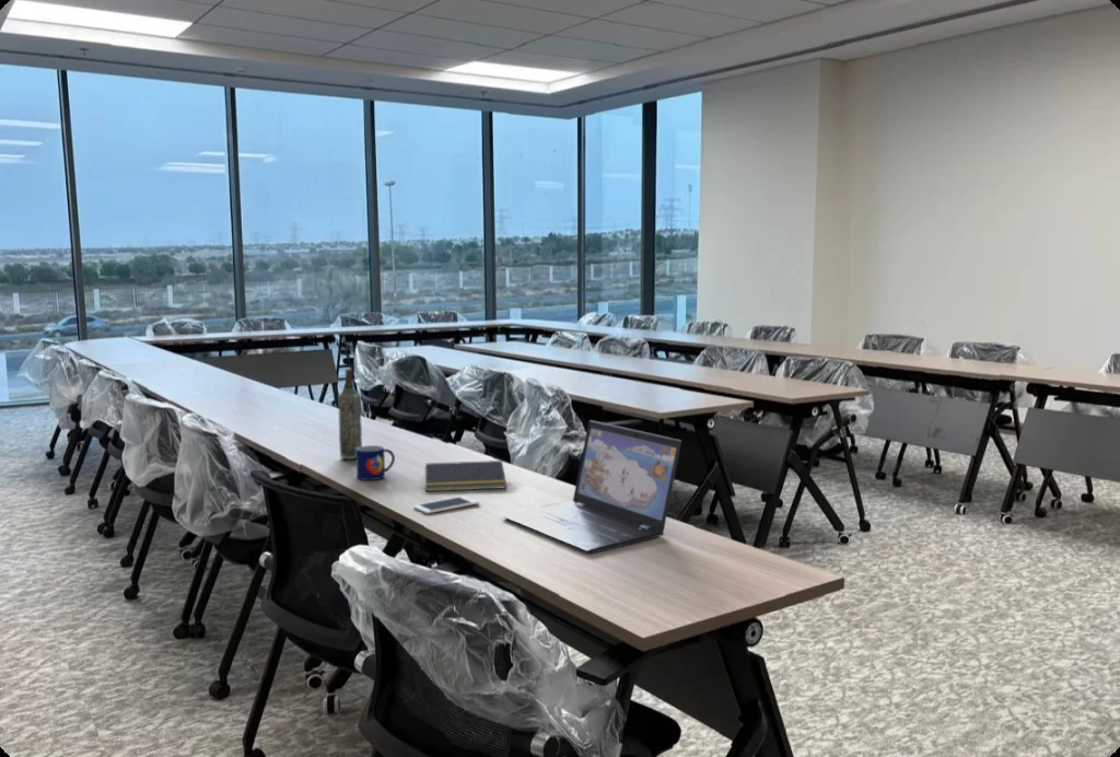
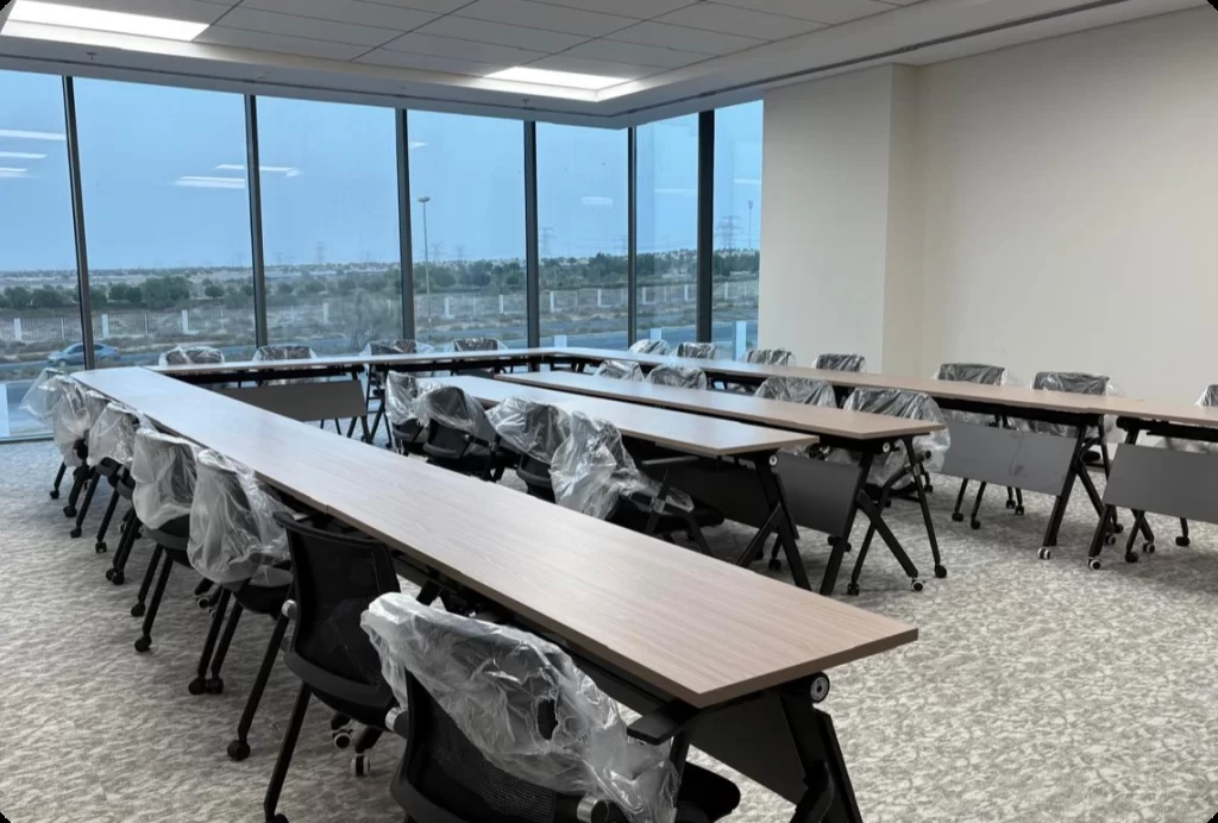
- mug [355,444,396,481]
- laptop [500,419,682,555]
- cell phone [412,494,480,515]
- bottle [337,368,363,461]
- notepad [423,459,508,492]
